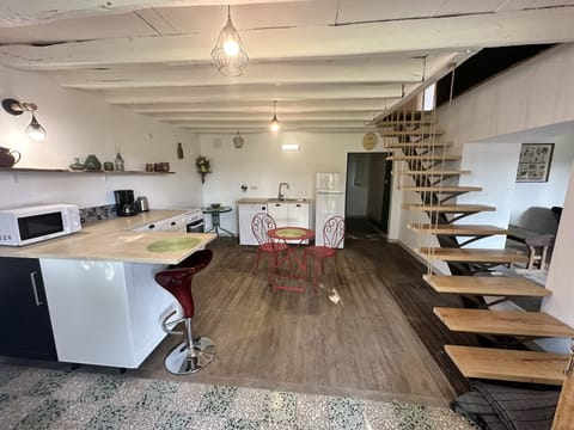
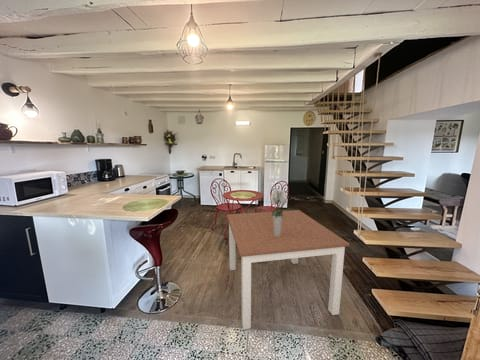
+ bouquet [270,188,288,236]
+ dining table [226,209,350,331]
